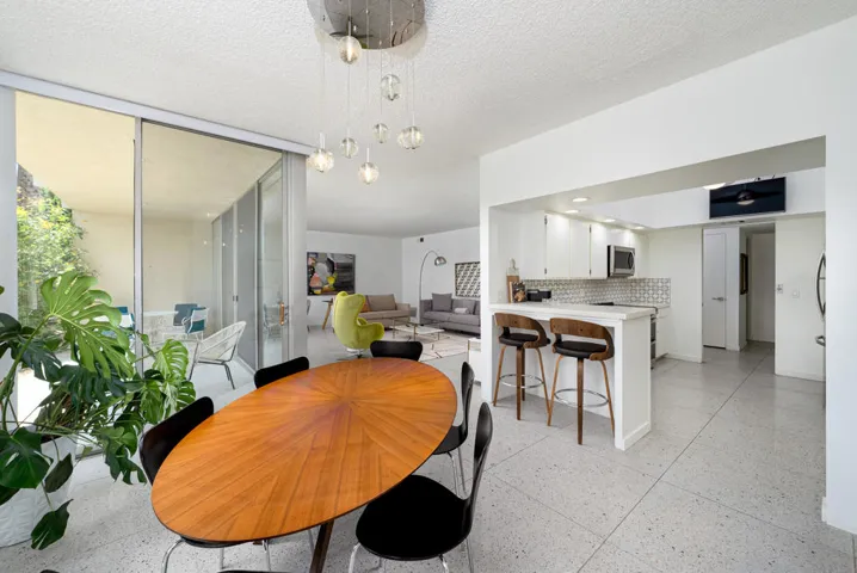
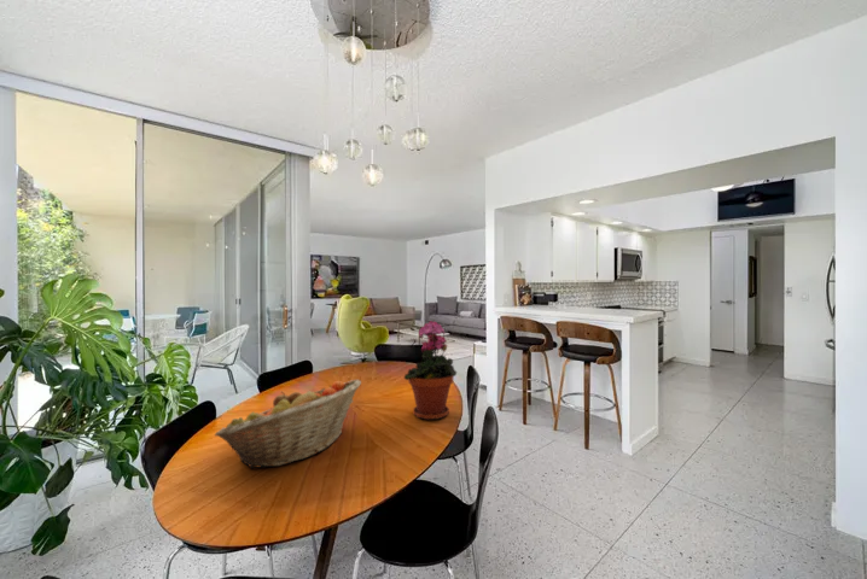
+ potted plant [403,320,458,421]
+ fruit basket [214,379,362,469]
